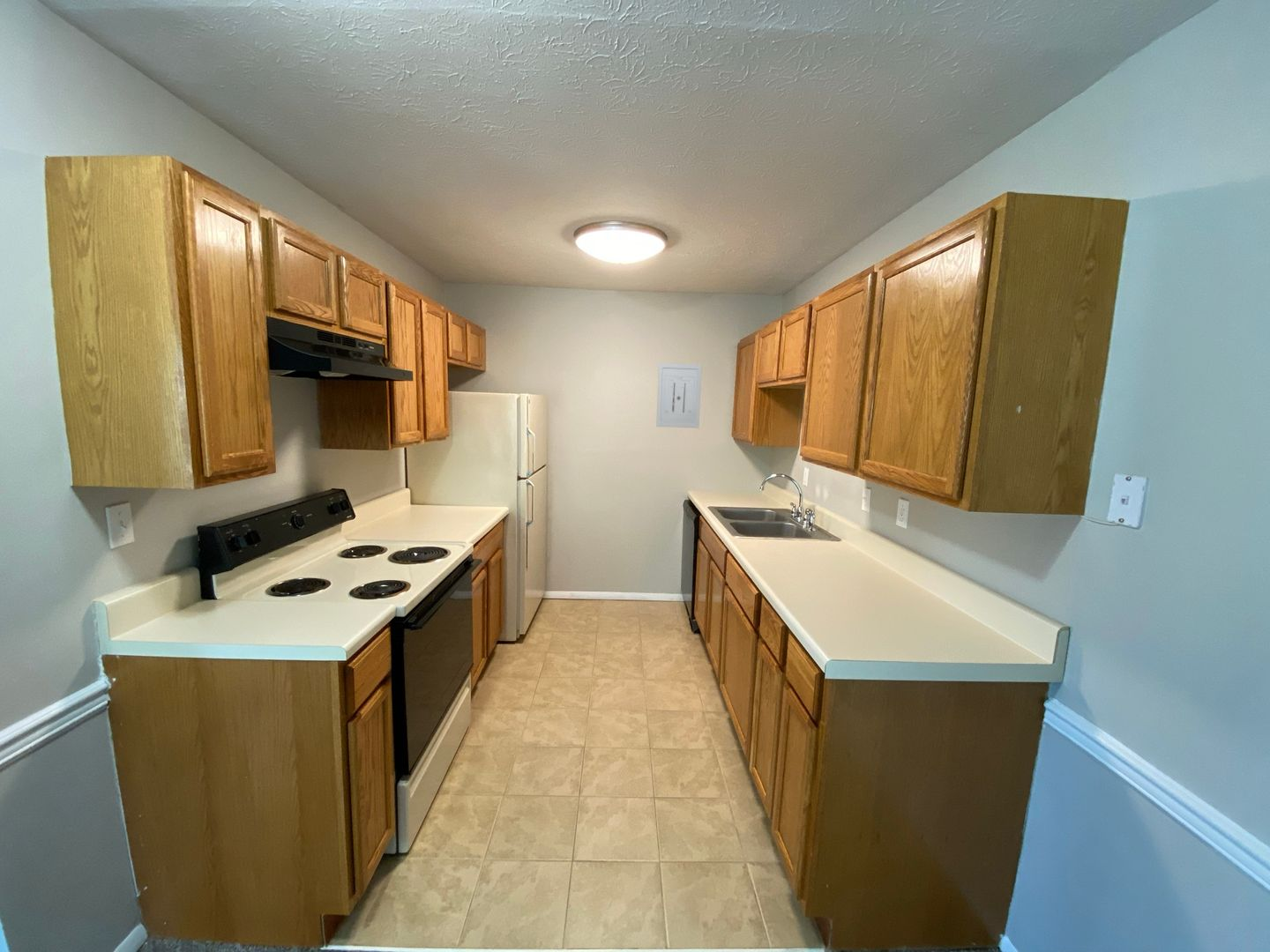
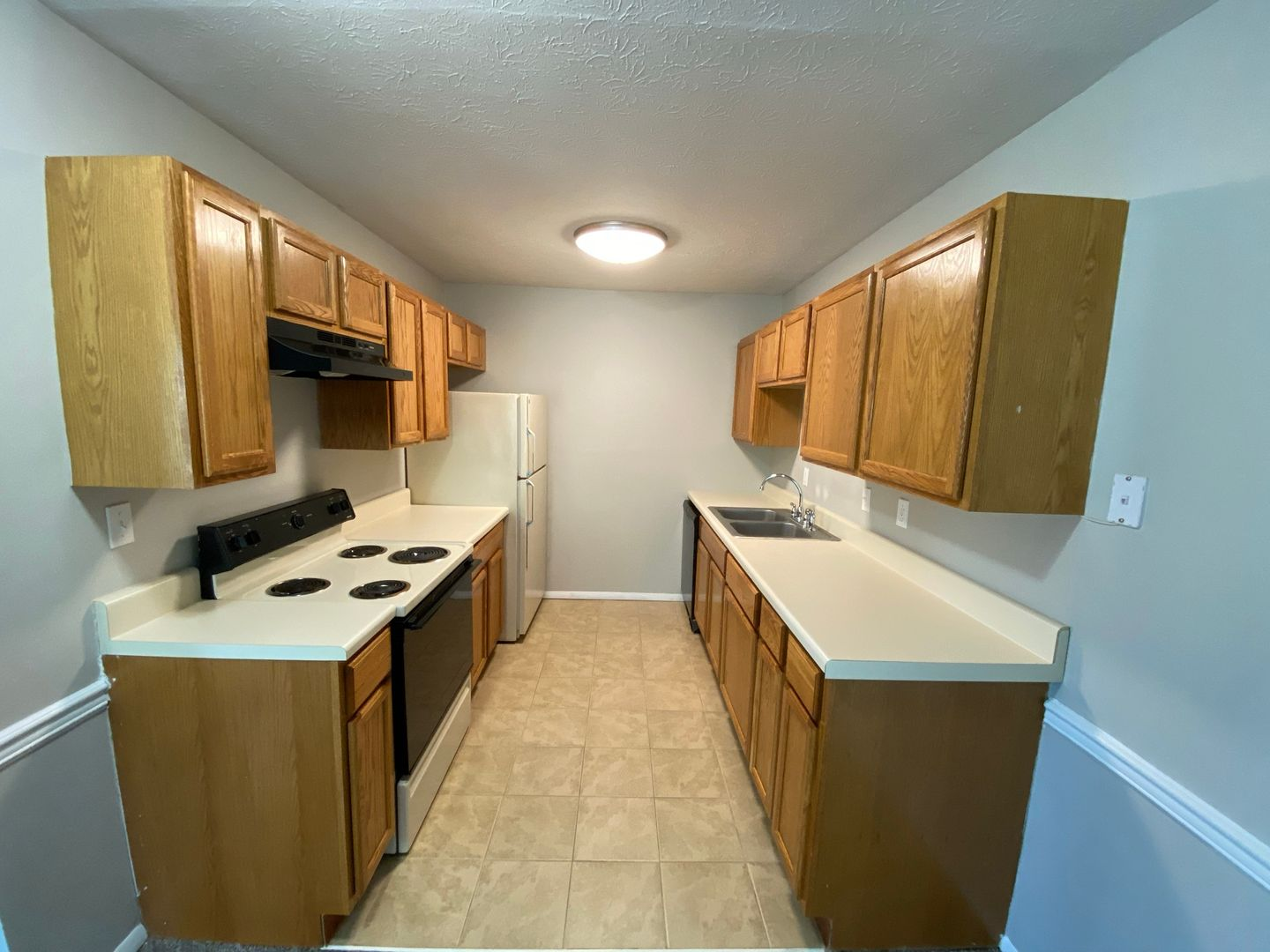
- wall art [655,362,703,429]
